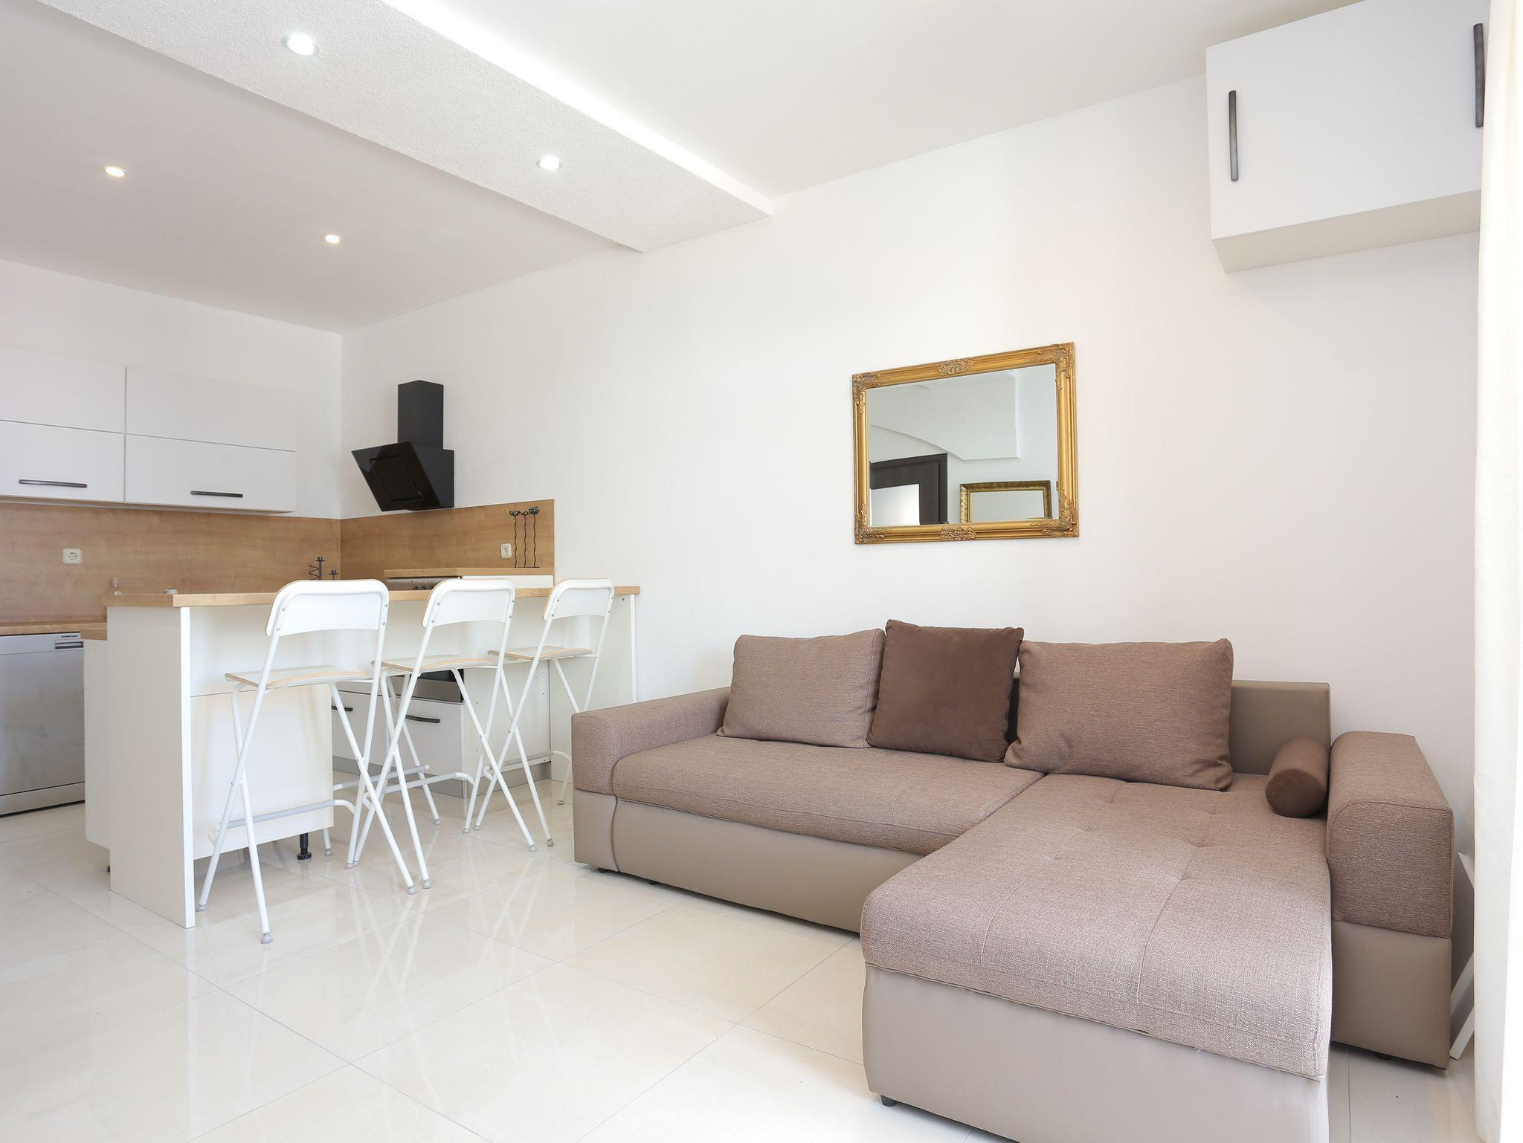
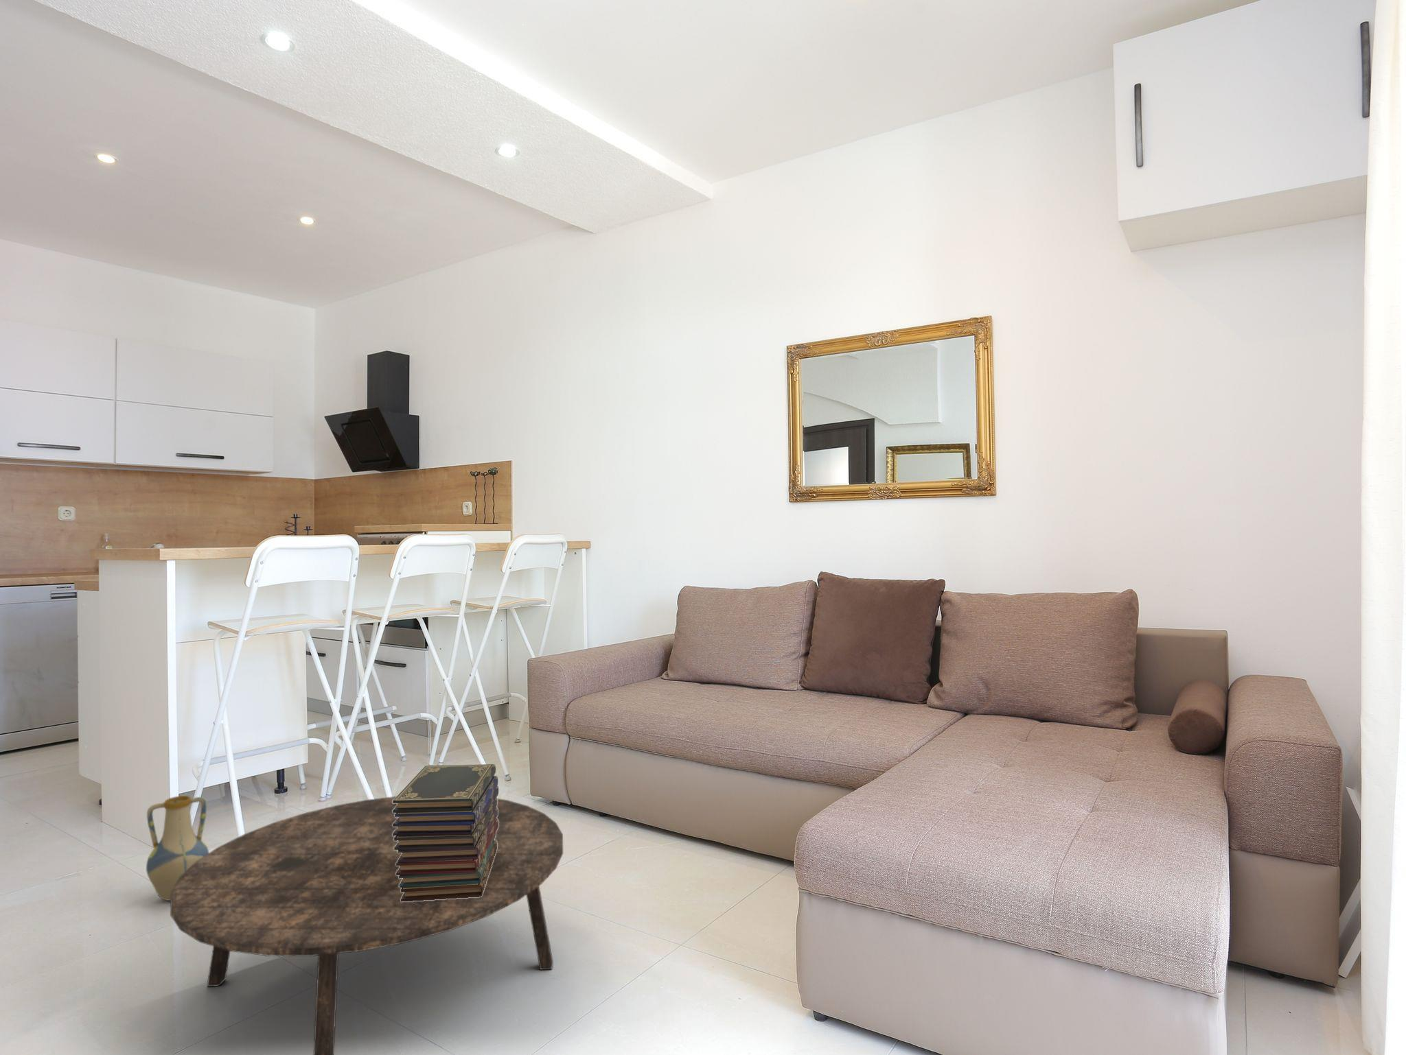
+ coffee table [170,796,563,1055]
+ book stack [393,764,499,901]
+ vase [145,795,210,901]
